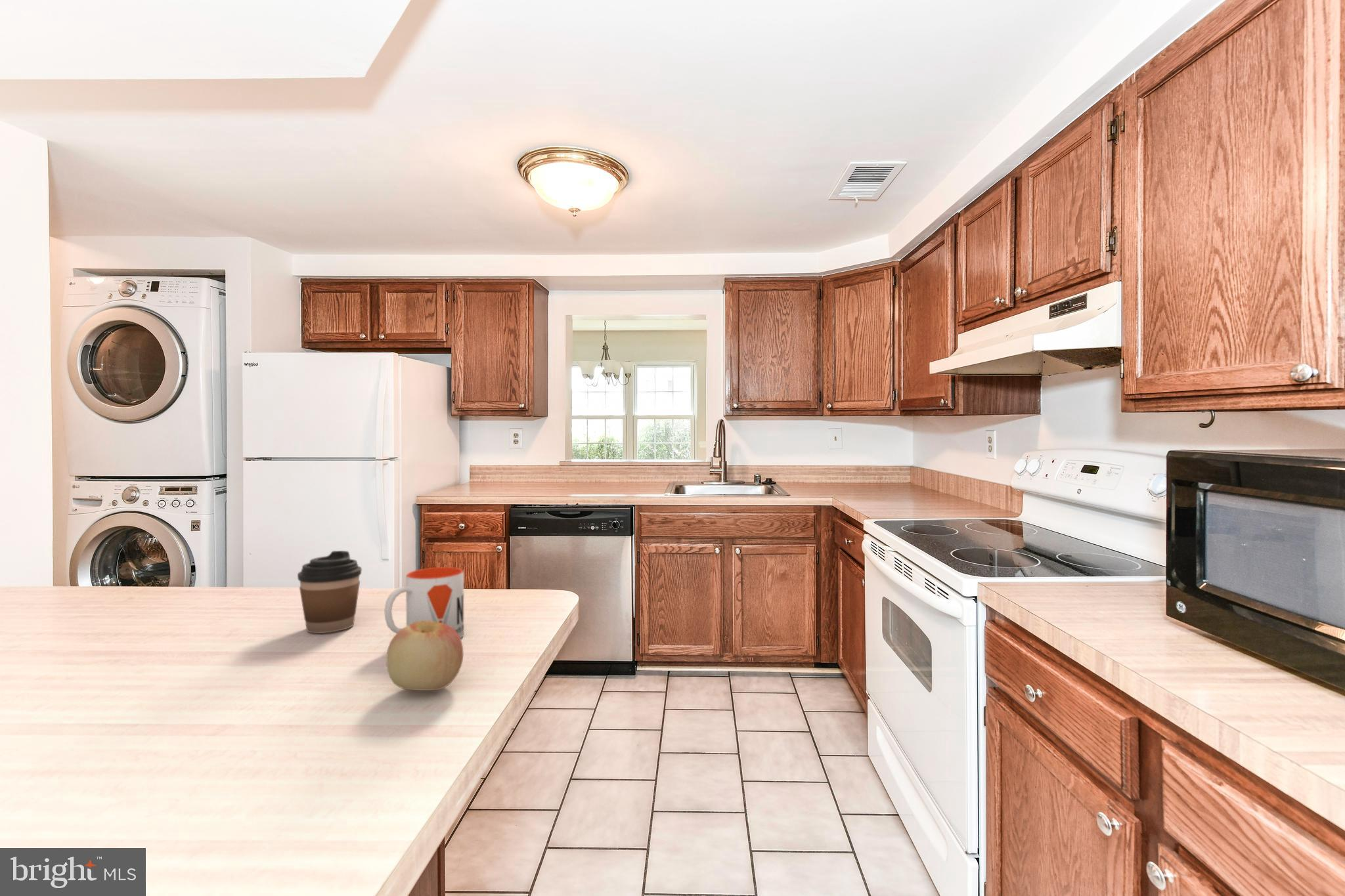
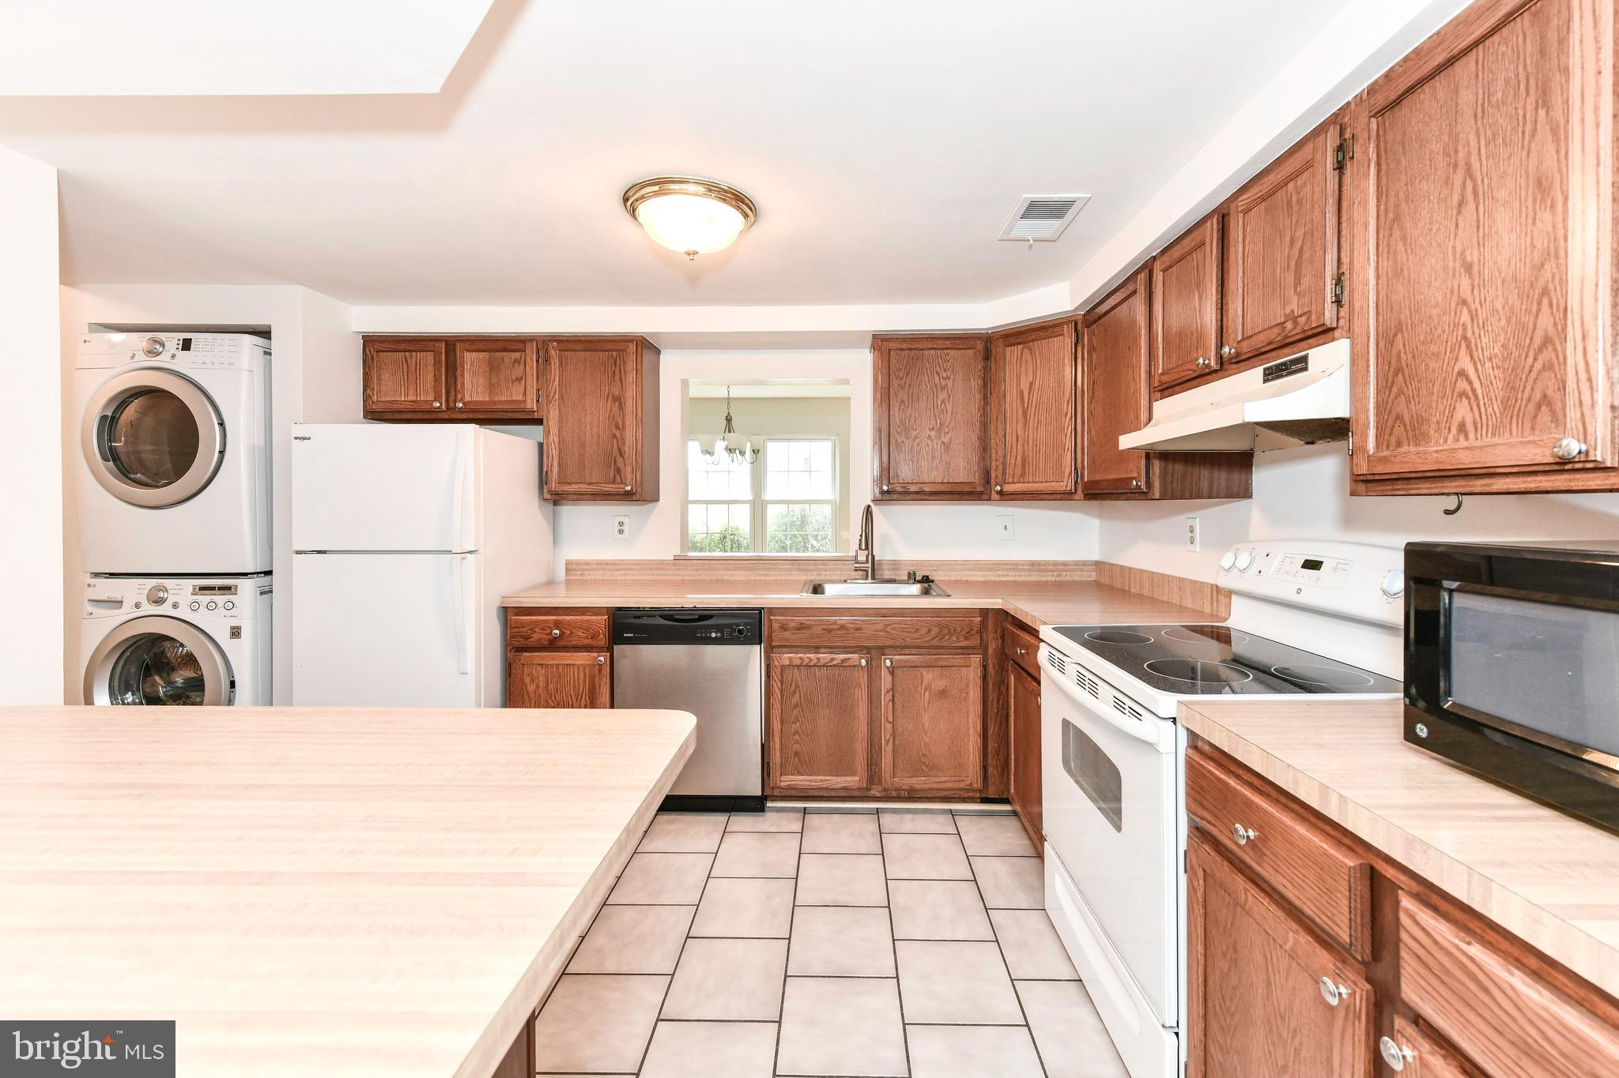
- apple [386,620,464,691]
- coffee cup [297,550,363,634]
- mug [384,566,465,638]
